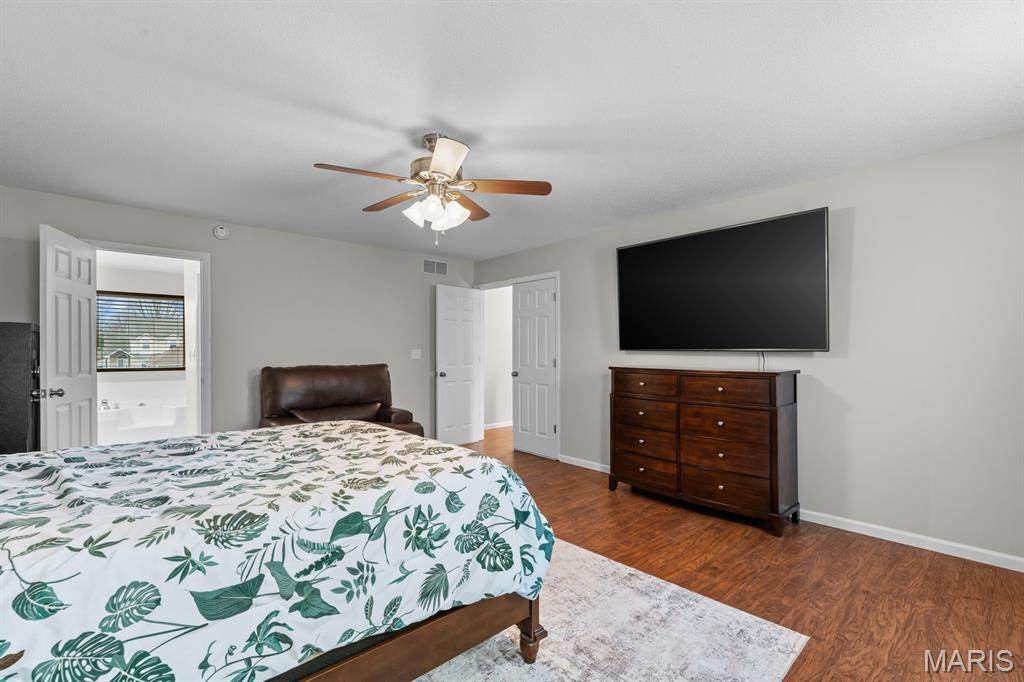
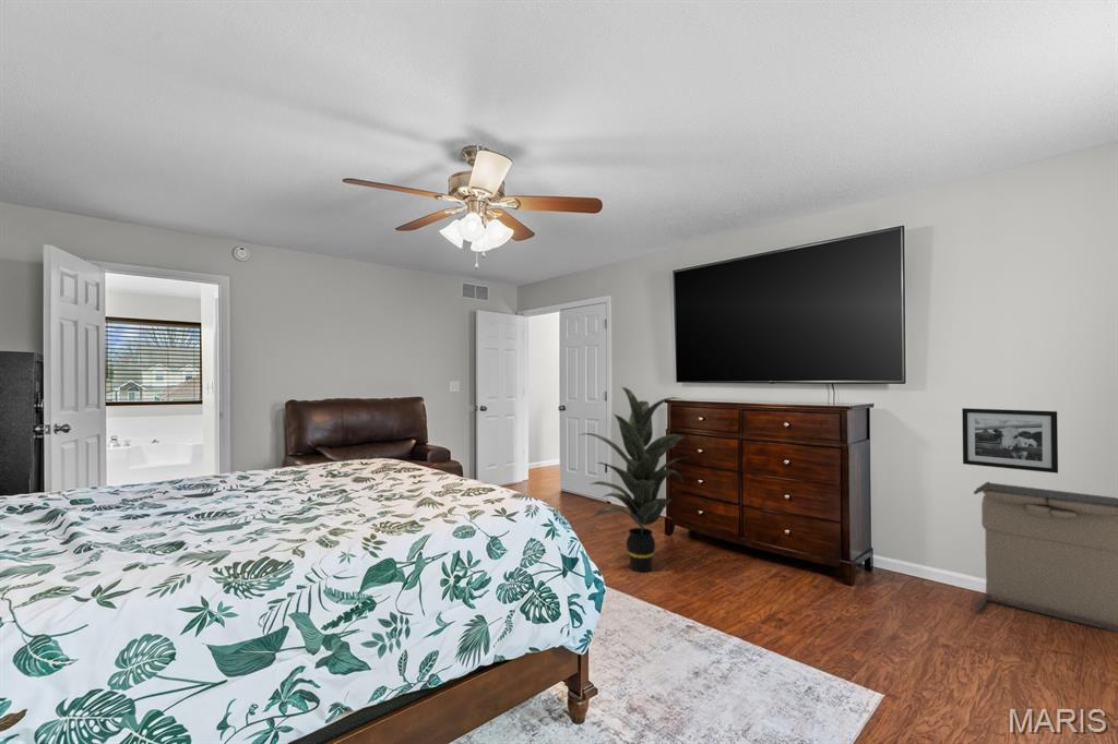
+ picture frame [961,407,1059,475]
+ indoor plant [578,386,694,573]
+ laundry hamper [973,481,1118,633]
